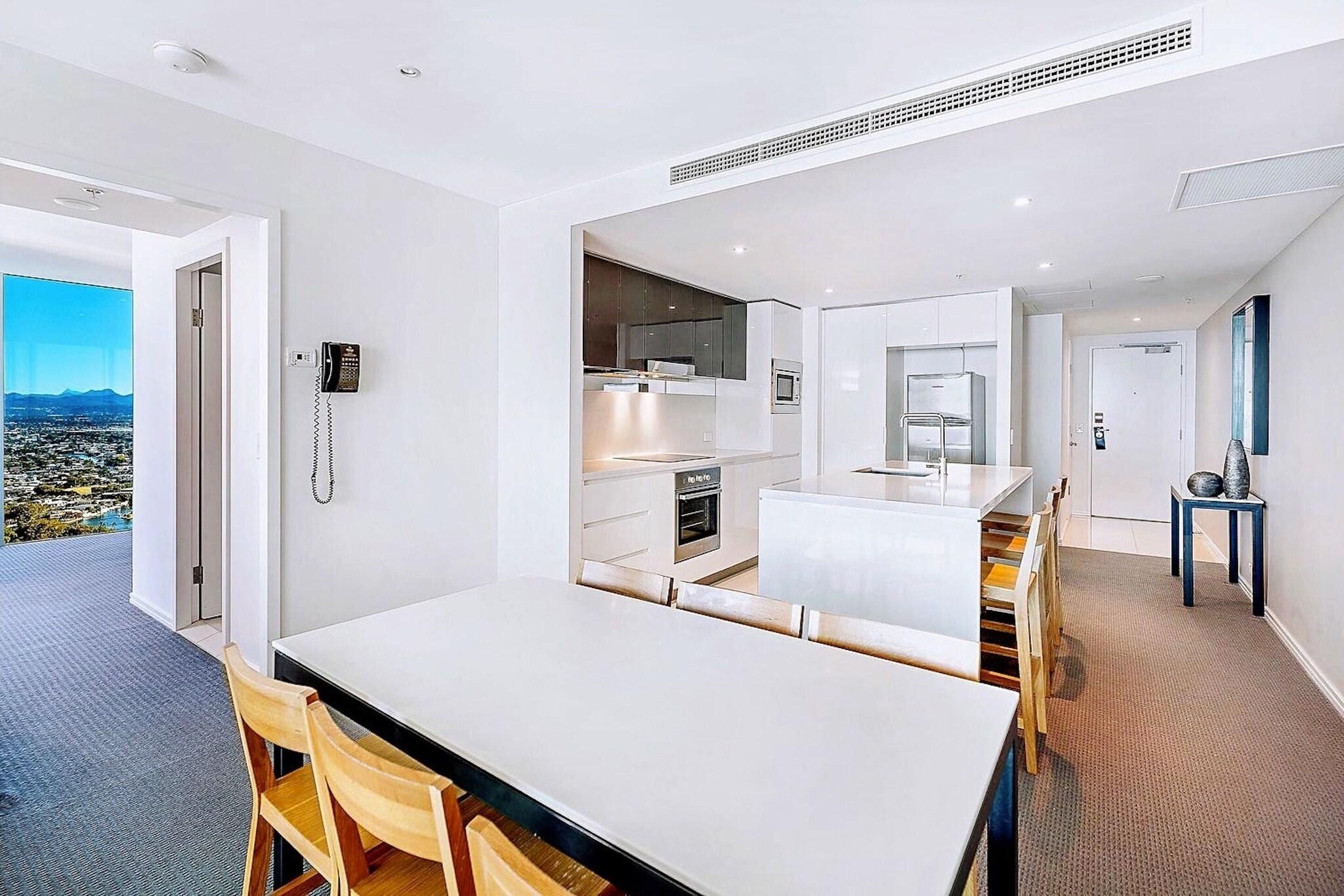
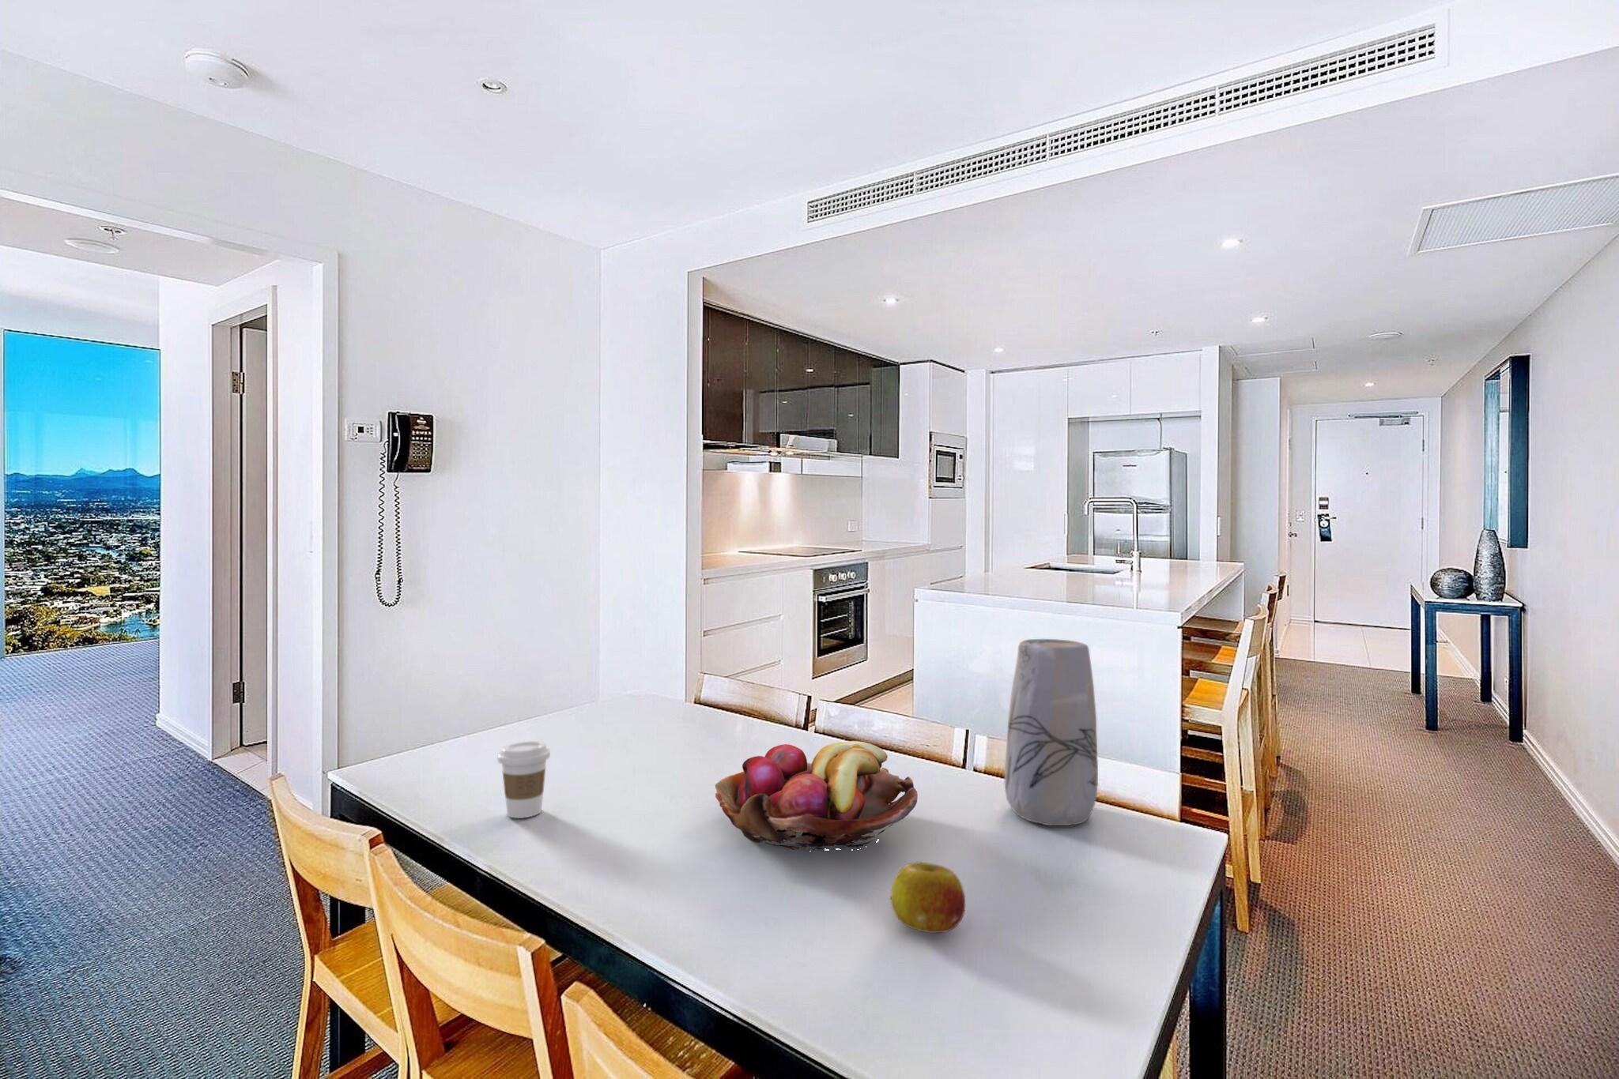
+ fruit [890,861,966,933]
+ coffee cup [498,741,551,819]
+ fruit basket [714,741,919,851]
+ vase [1003,638,1099,826]
